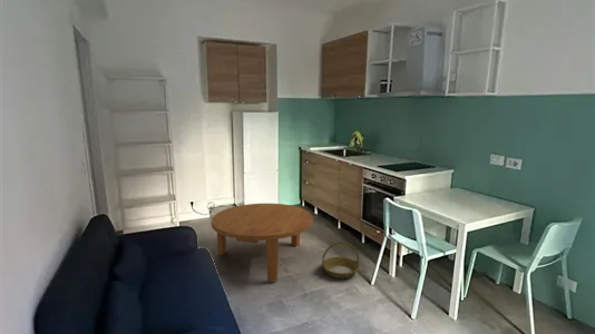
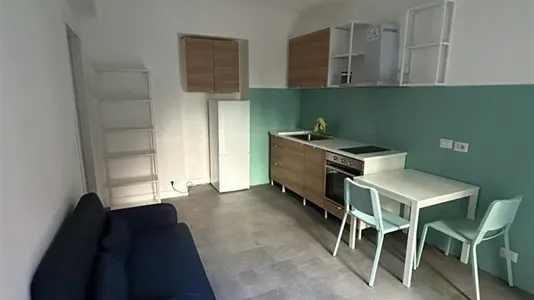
- coffee table [211,203,314,283]
- basket [321,240,361,279]
